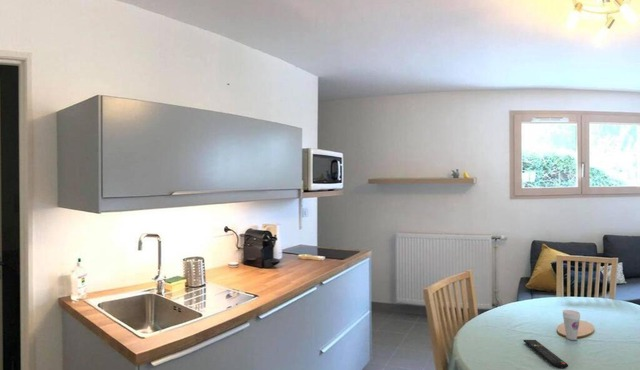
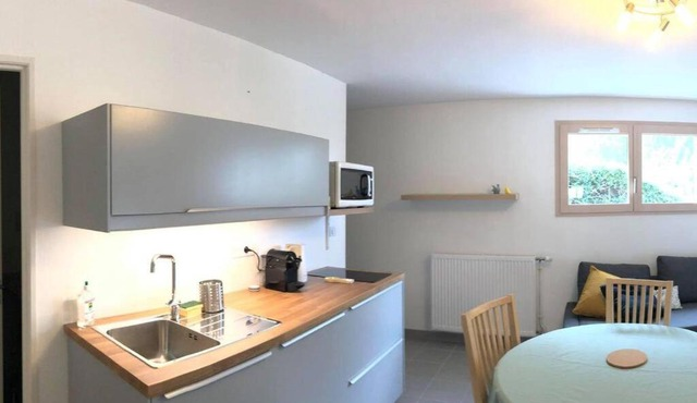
- remote control [522,339,569,370]
- cup [562,309,581,341]
